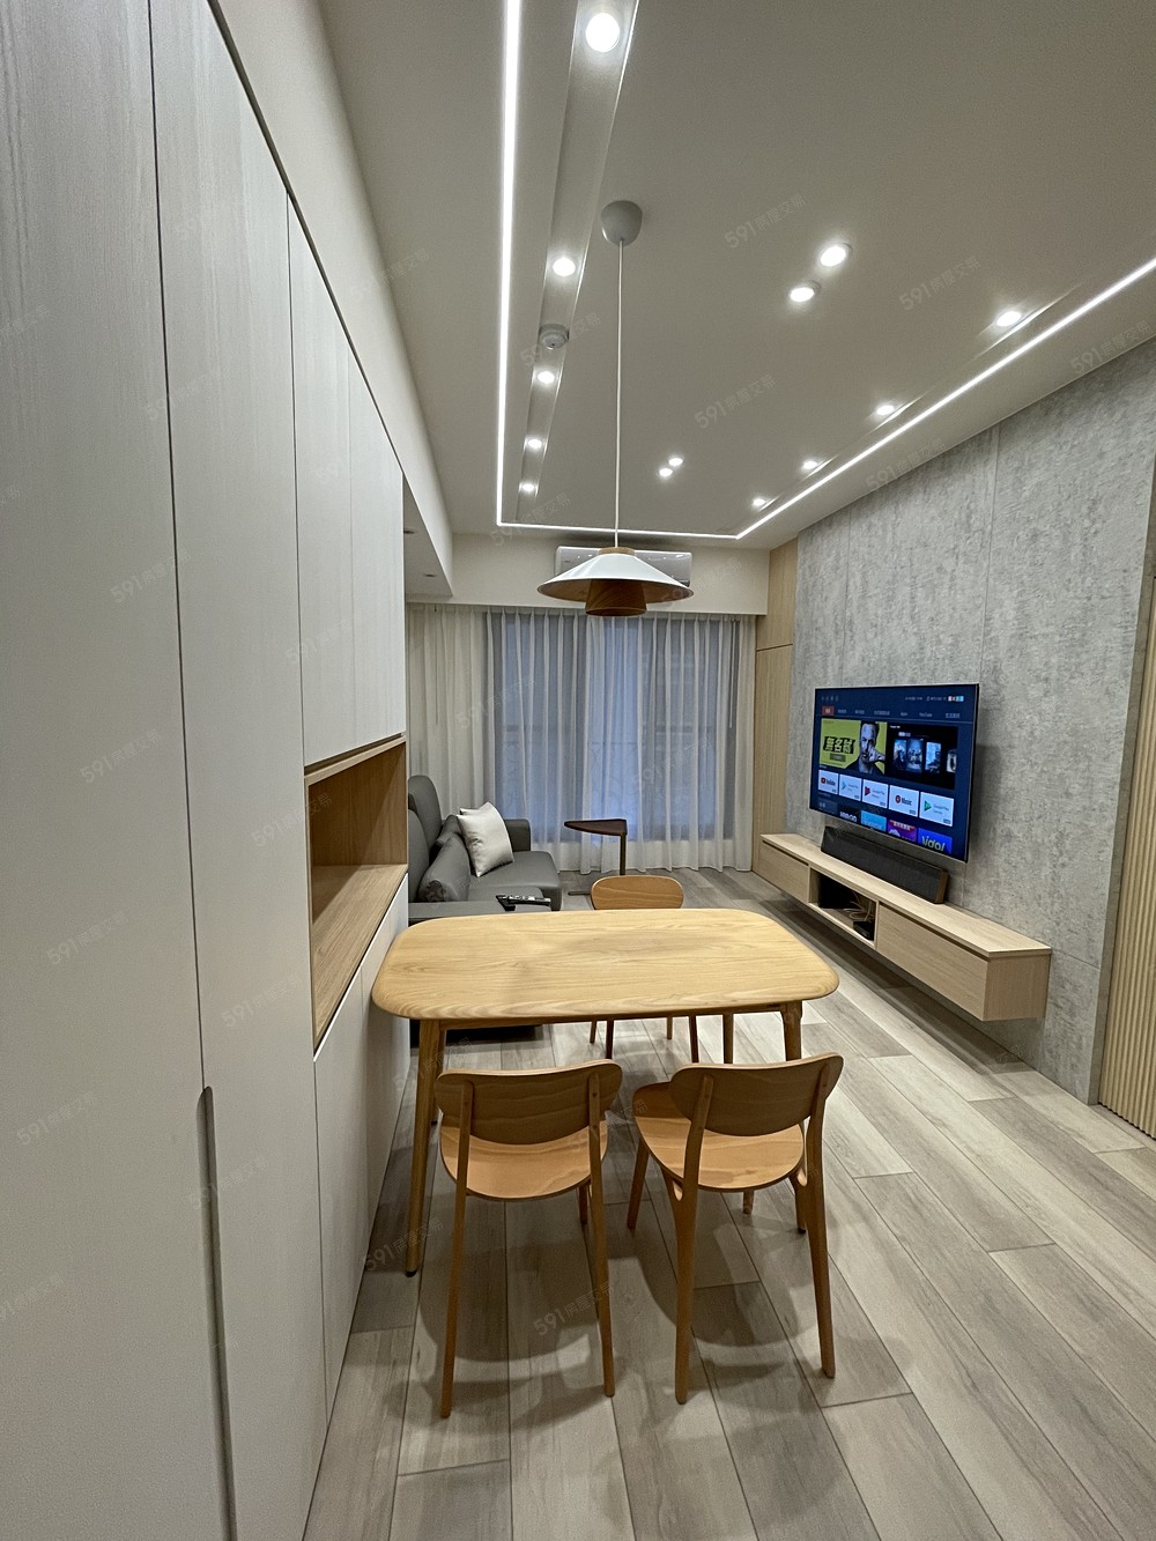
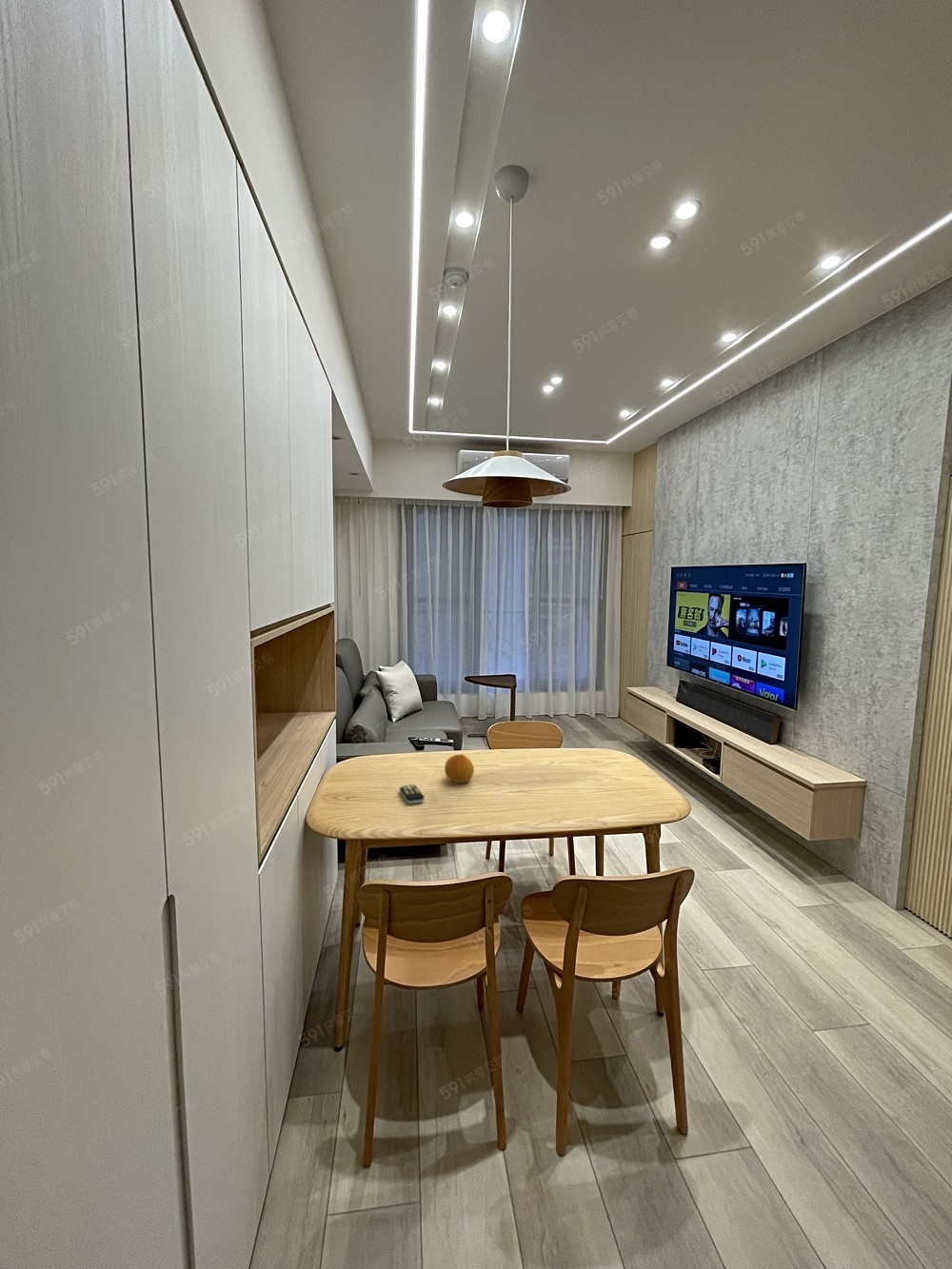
+ fruit [444,753,475,783]
+ remote control [399,783,426,804]
